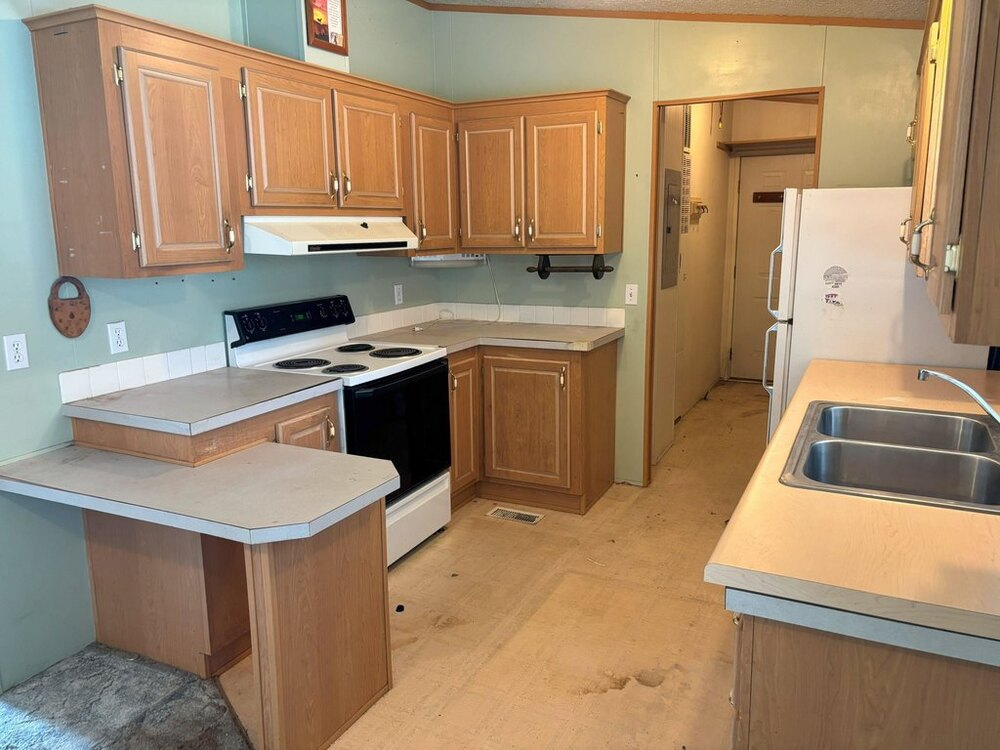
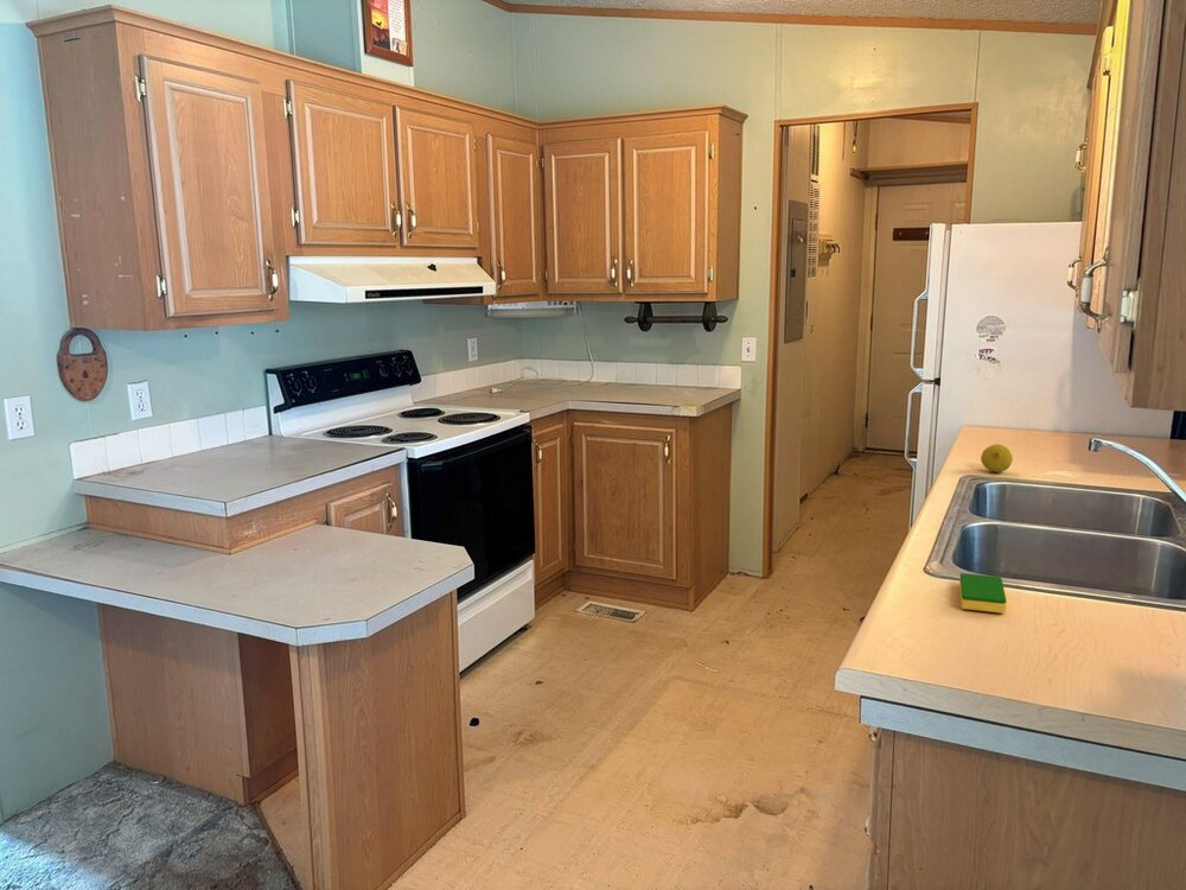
+ dish sponge [958,572,1008,615]
+ lemon [980,443,1014,473]
